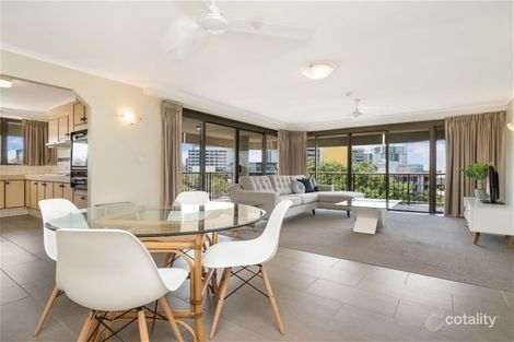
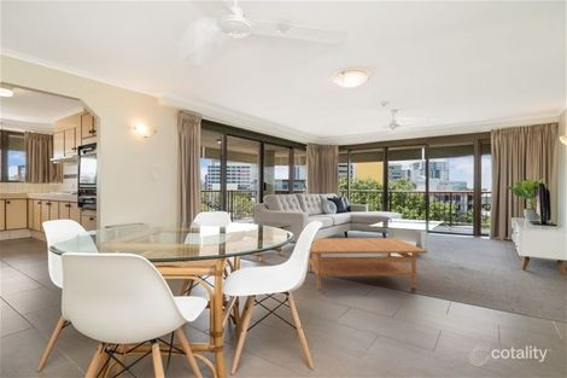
+ coffee table [308,237,428,290]
